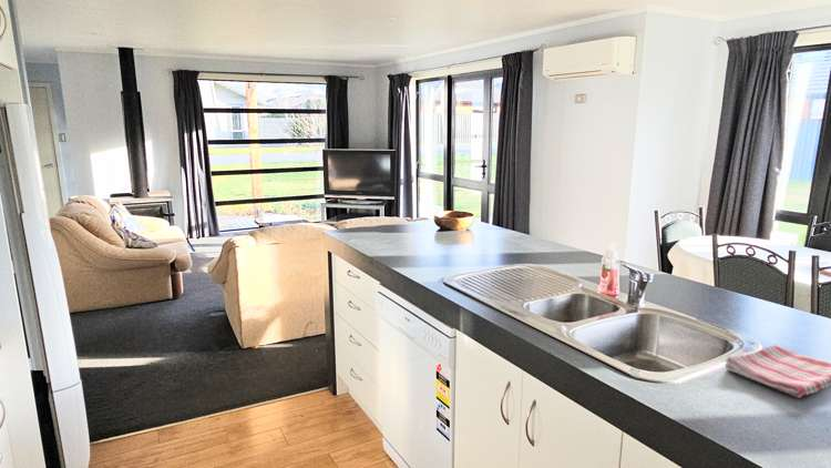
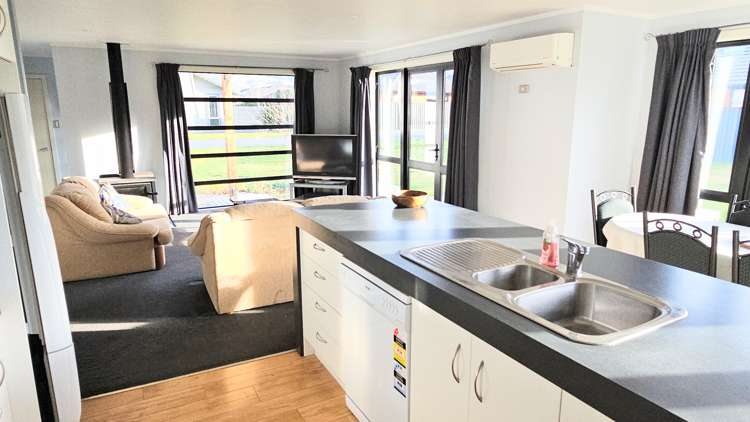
- dish towel [724,344,831,398]
